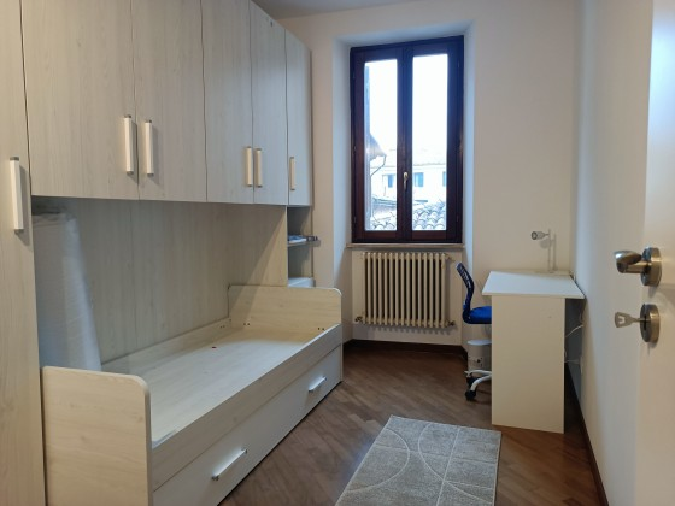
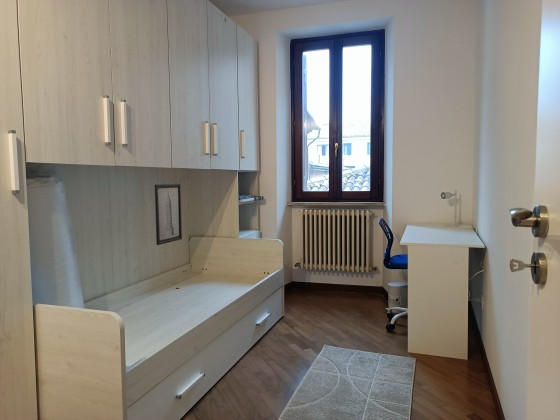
+ wall art [154,183,183,246]
